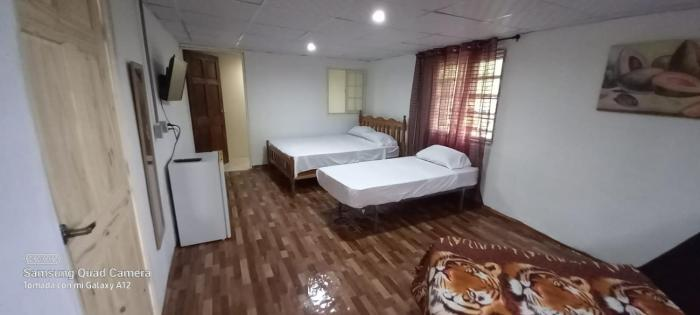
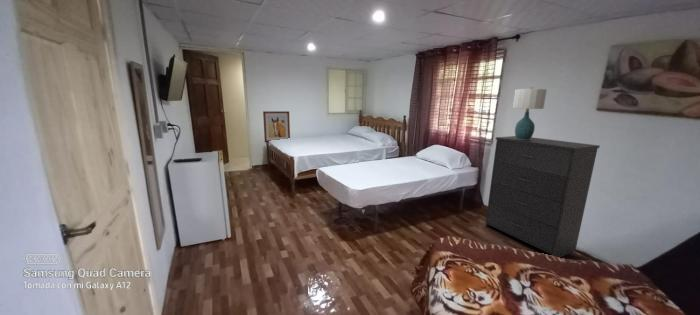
+ wall art [262,110,291,143]
+ dresser [484,135,601,258]
+ table lamp [512,87,548,140]
